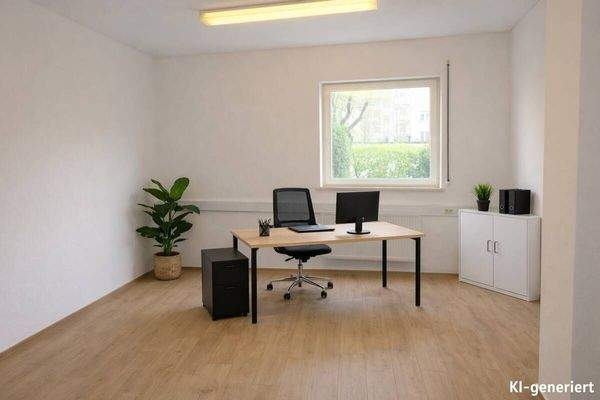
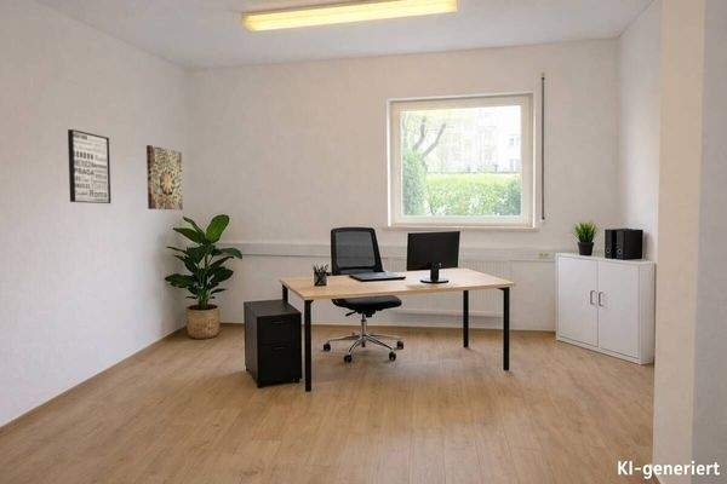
+ wall art [67,128,111,204]
+ wall art [145,144,184,211]
